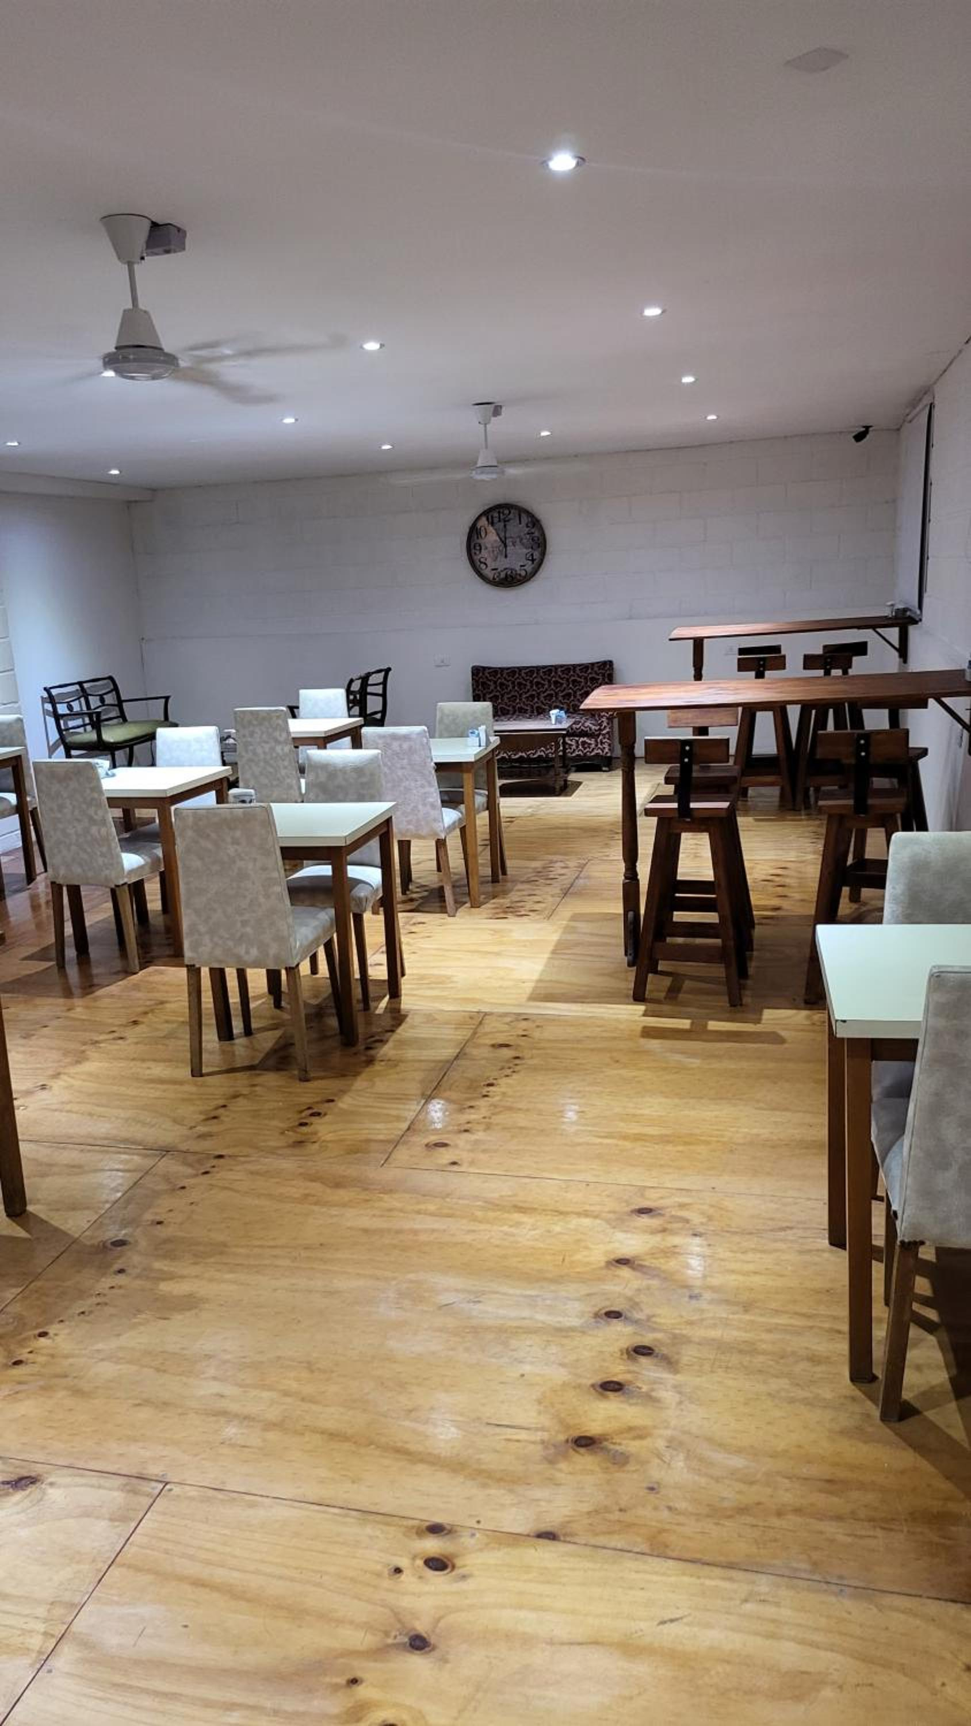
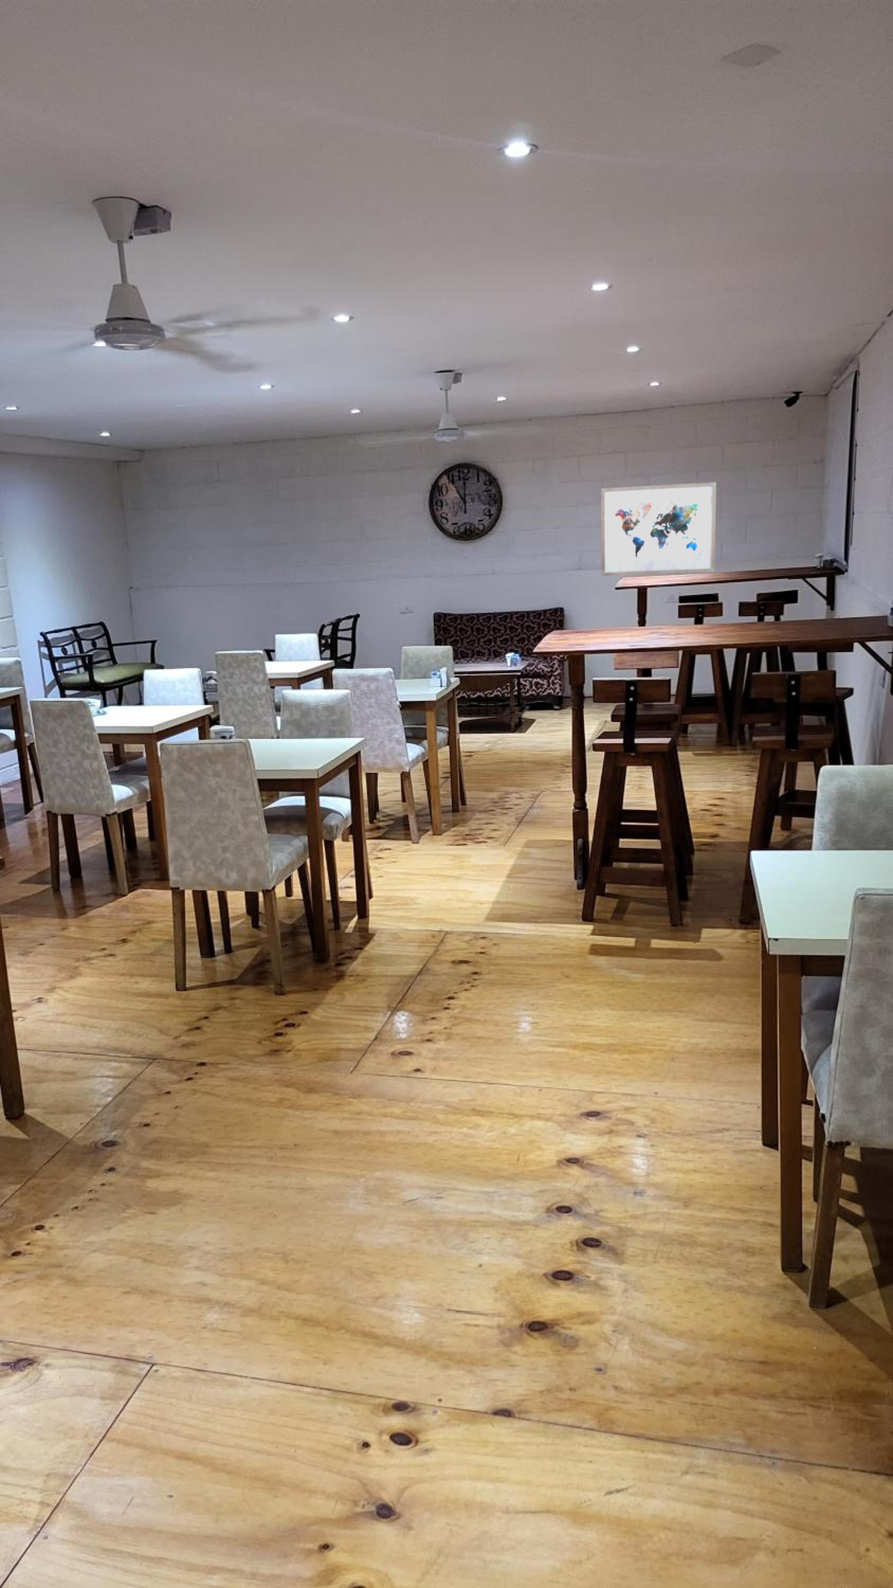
+ wall art [601,482,716,577]
